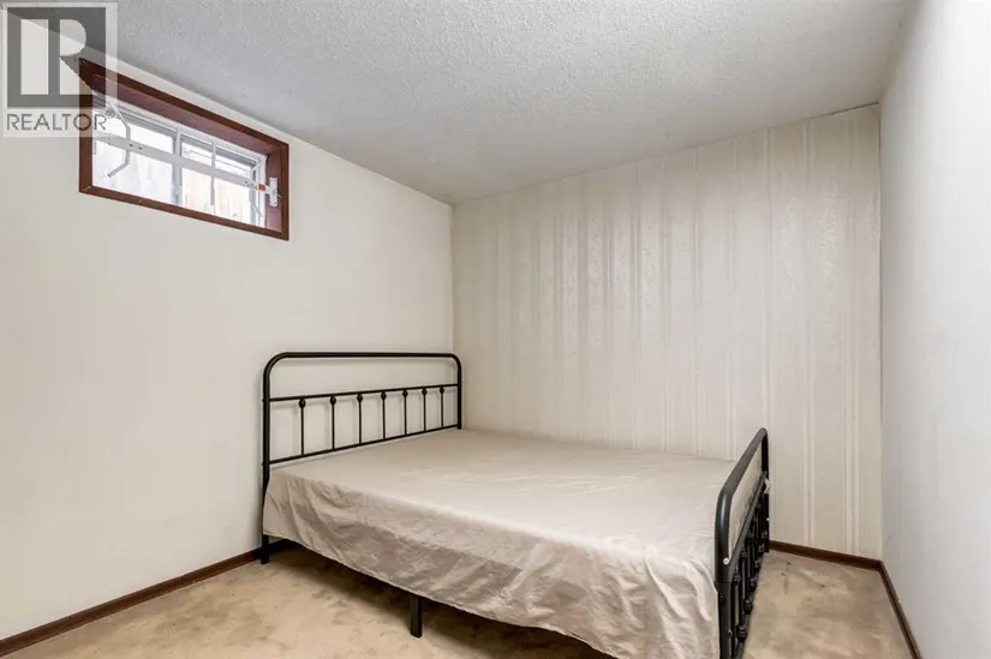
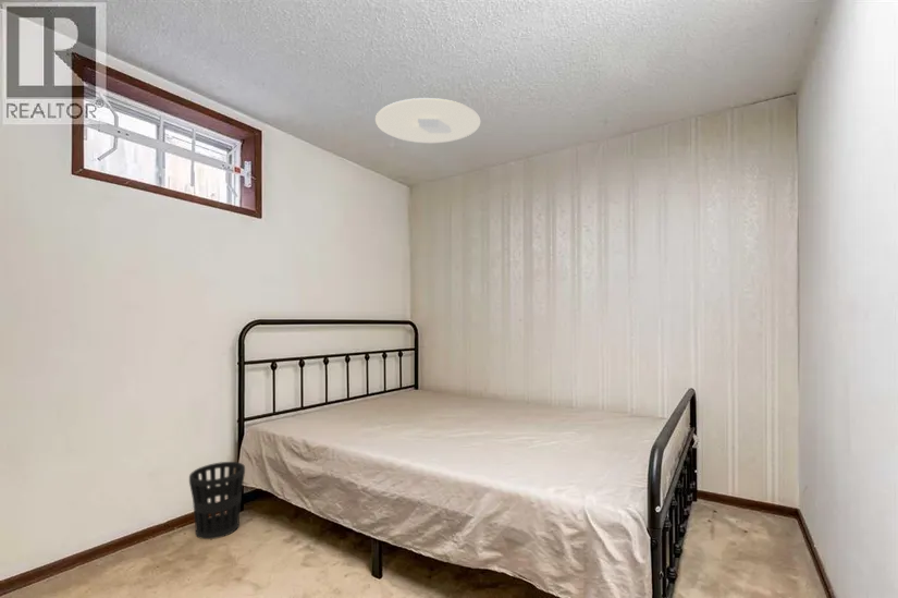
+ ceiling light [374,97,481,144]
+ wastebasket [188,461,246,540]
